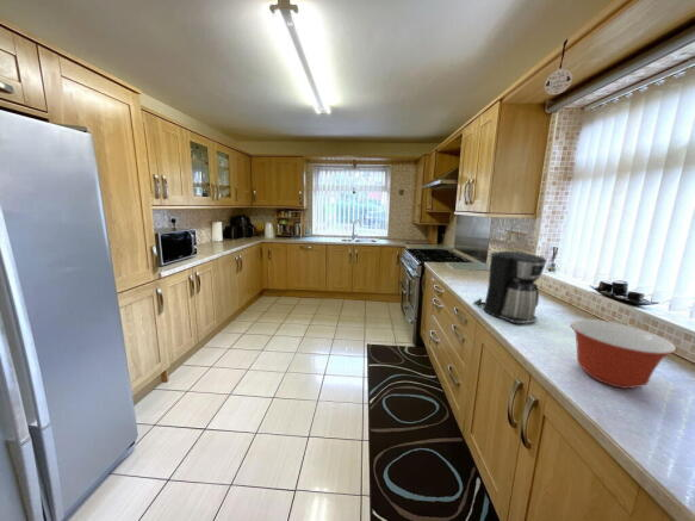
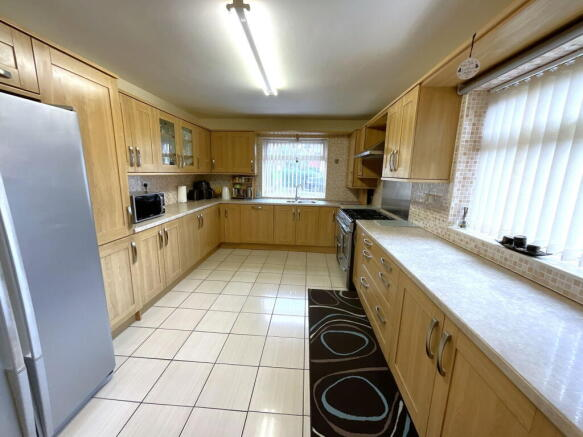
- coffee maker [473,250,547,324]
- mixing bowl [569,318,677,390]
